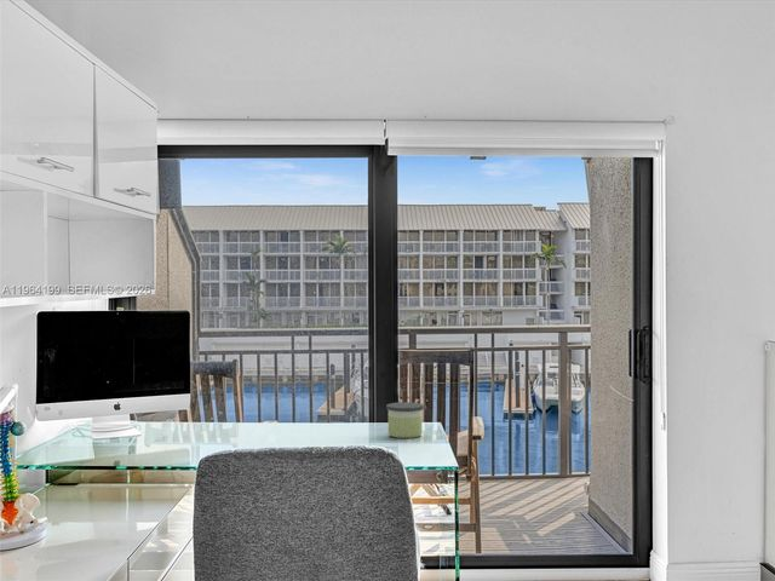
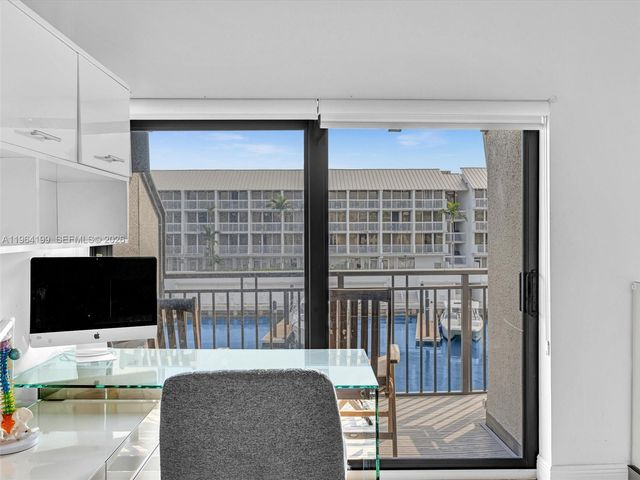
- candle [385,401,425,439]
